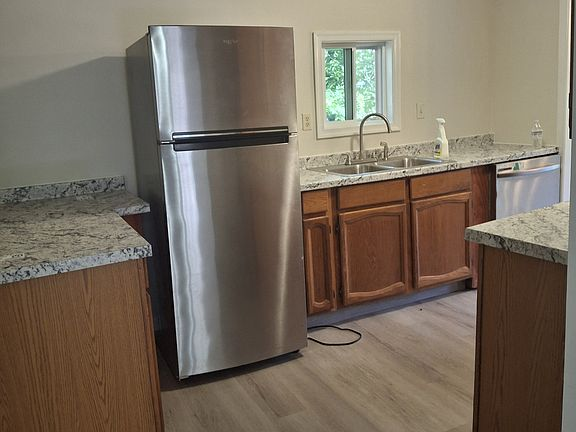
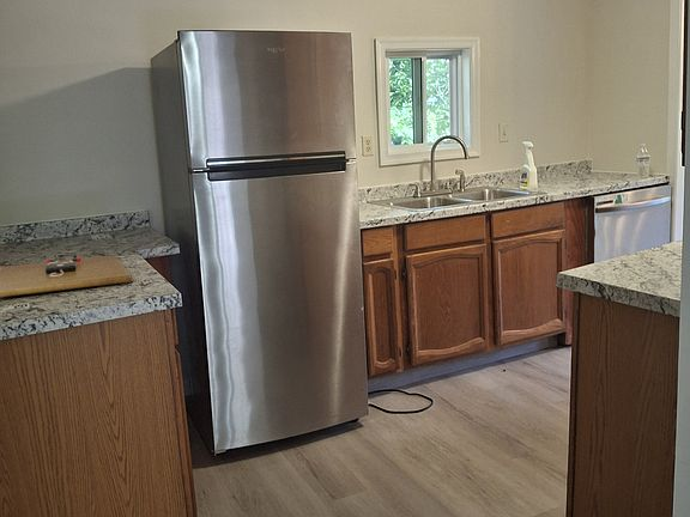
+ cutting board [0,254,133,298]
